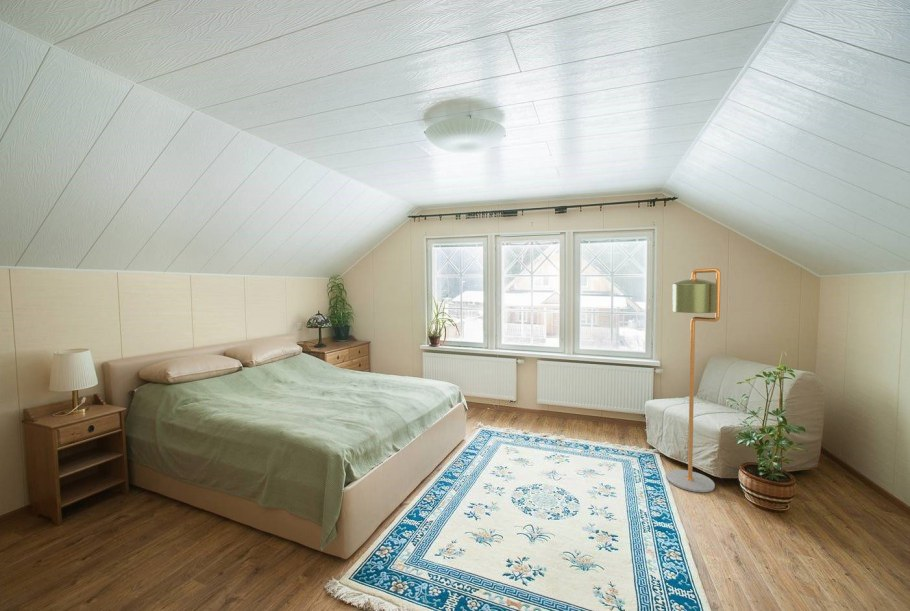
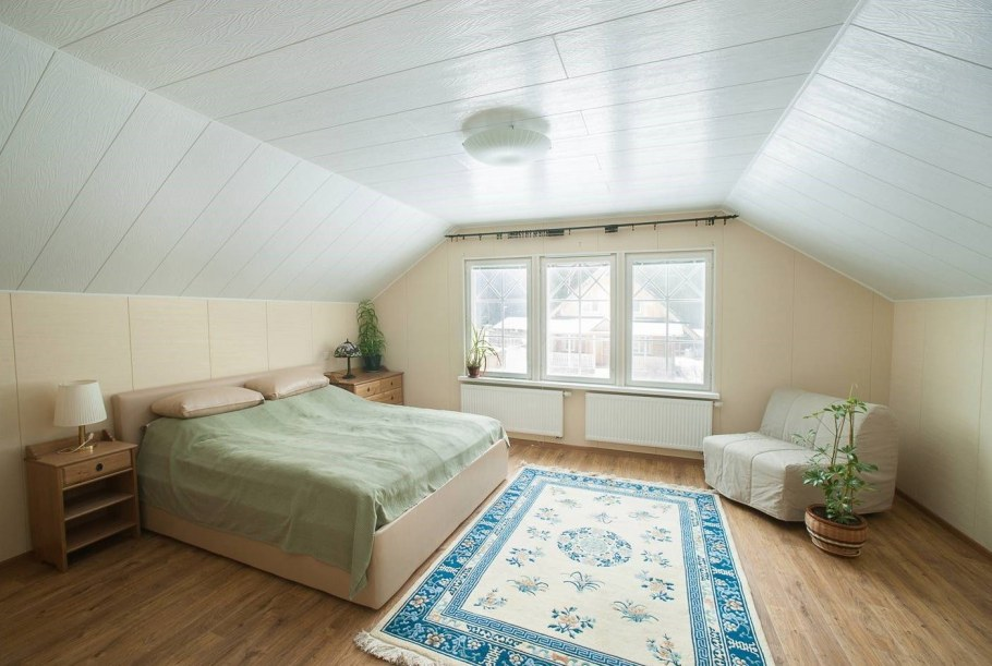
- floor lamp [666,267,722,493]
